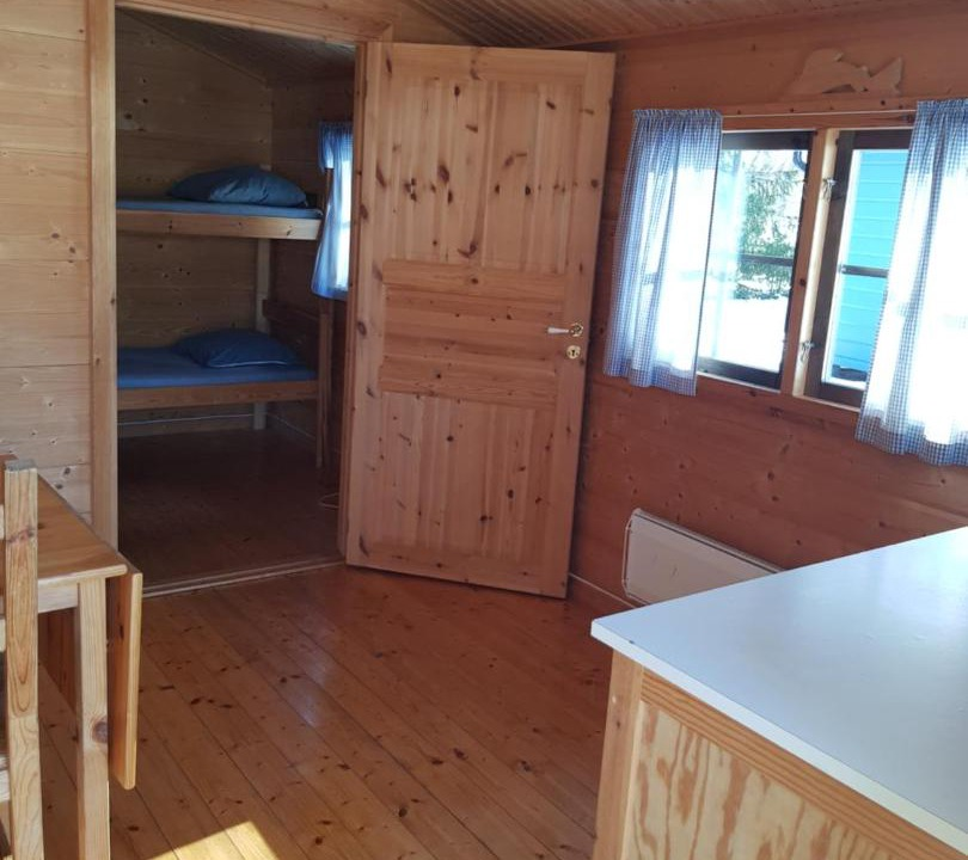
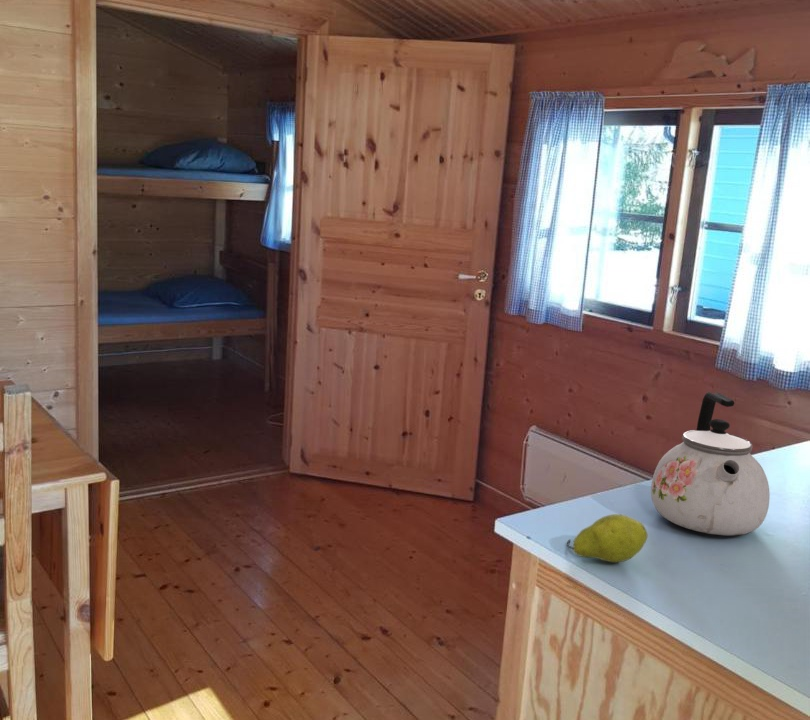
+ kettle [650,391,771,536]
+ fruit [566,513,648,563]
